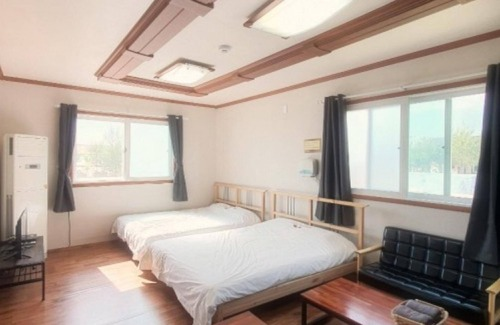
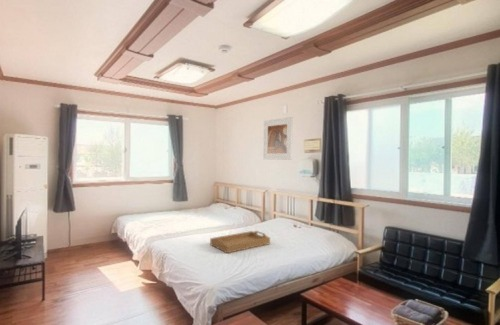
+ serving tray [209,230,271,254]
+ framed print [262,116,294,161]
